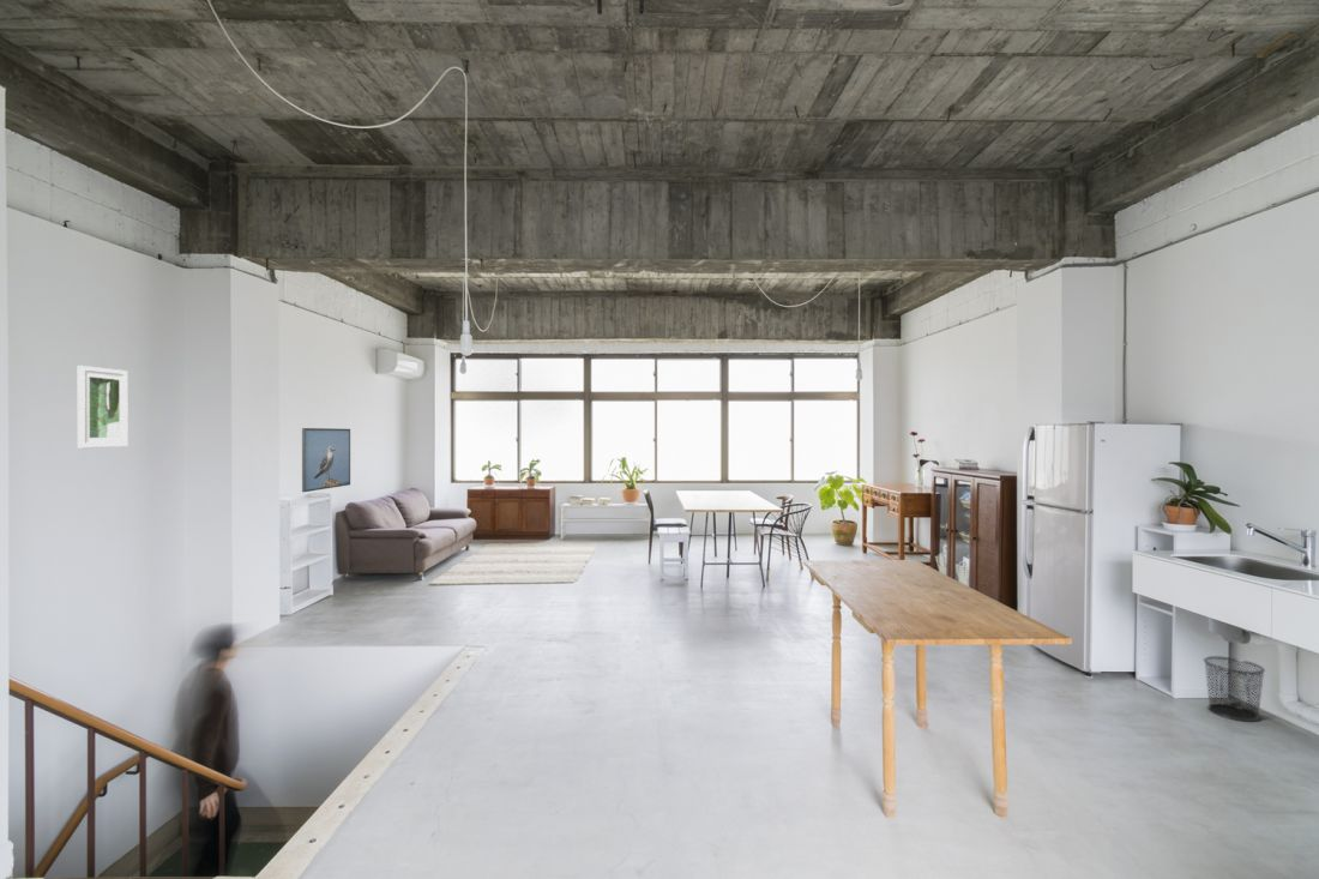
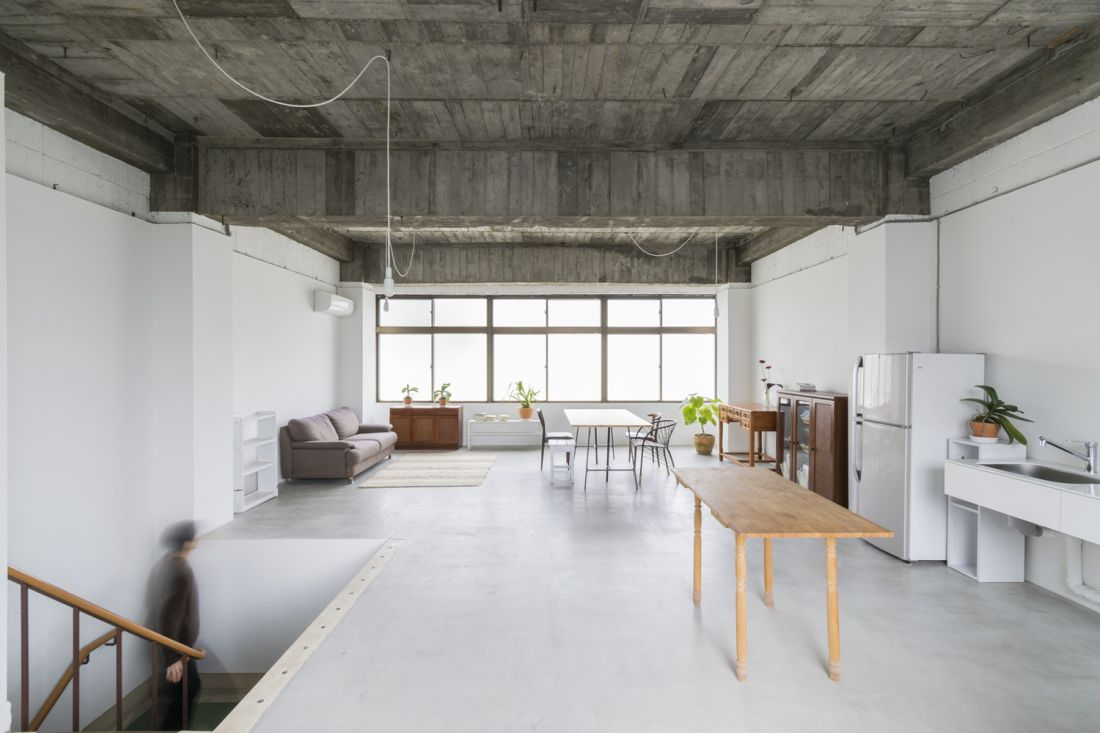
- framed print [301,427,351,493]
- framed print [77,365,130,450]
- waste bin [1203,655,1266,723]
